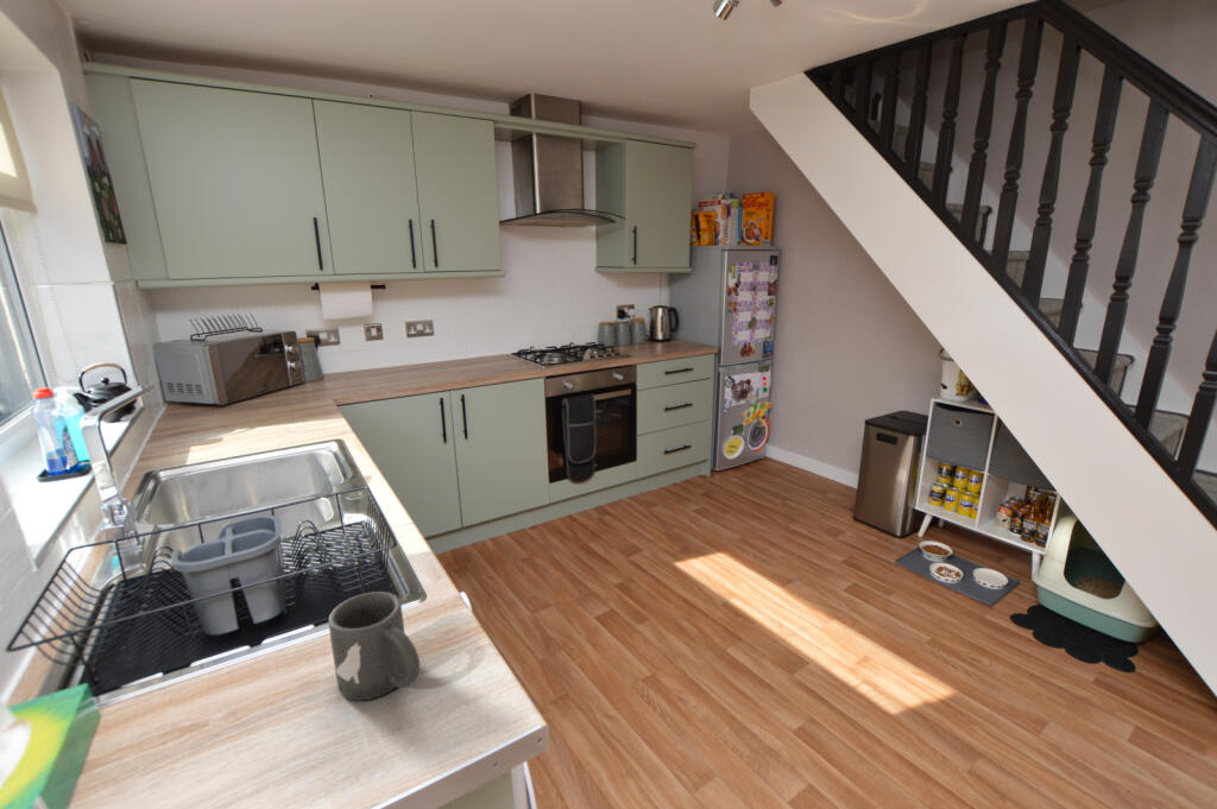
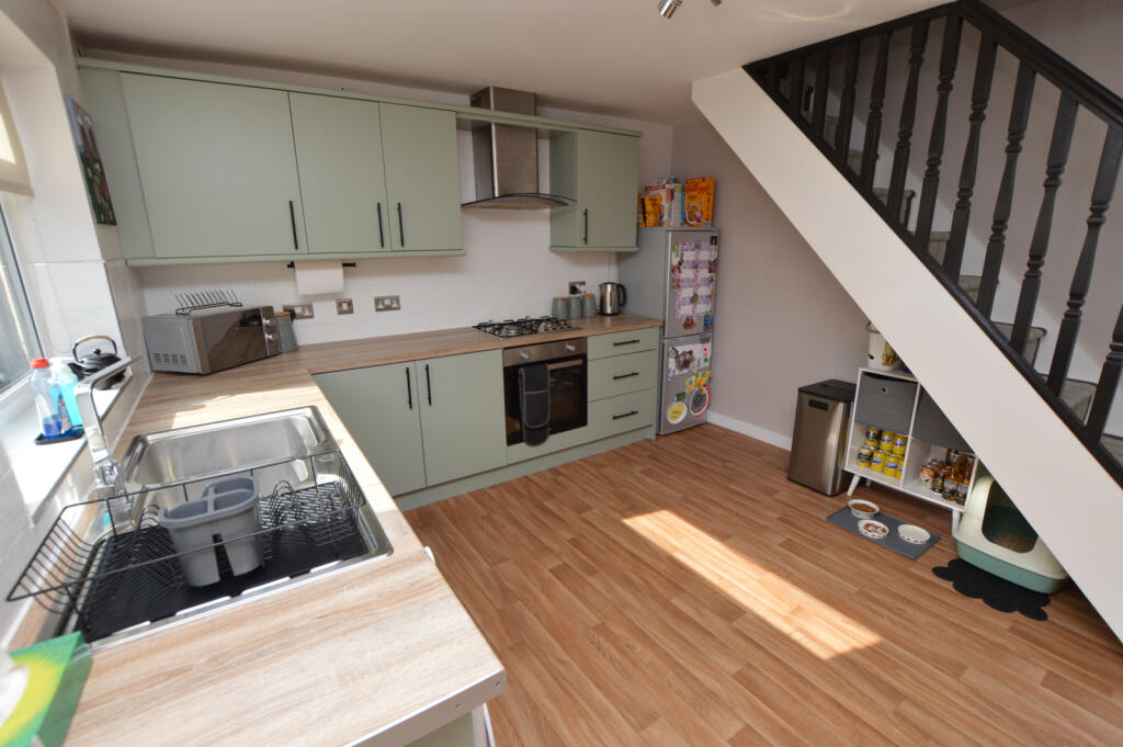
- mug [328,590,422,702]
